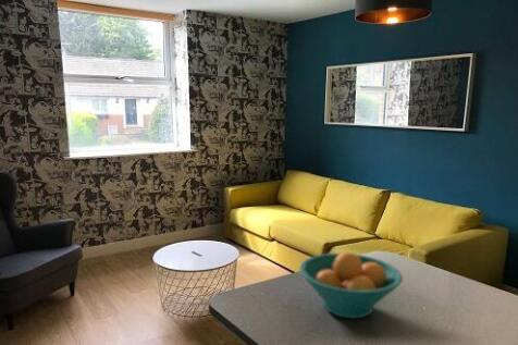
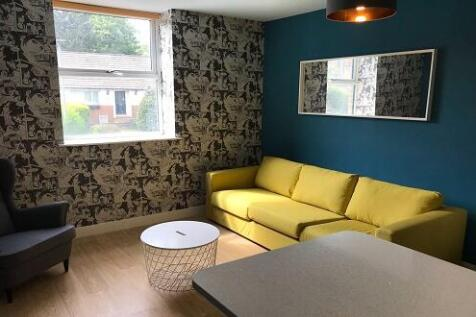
- fruit bowl [298,250,404,320]
